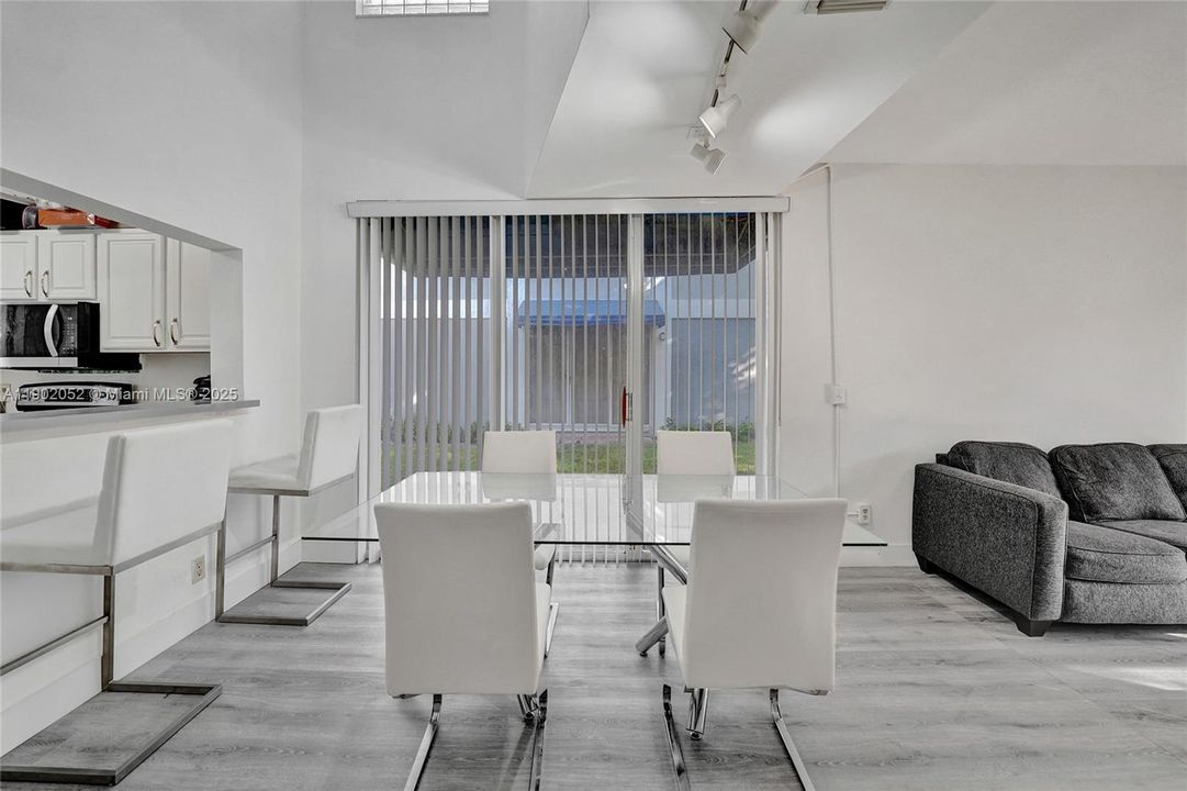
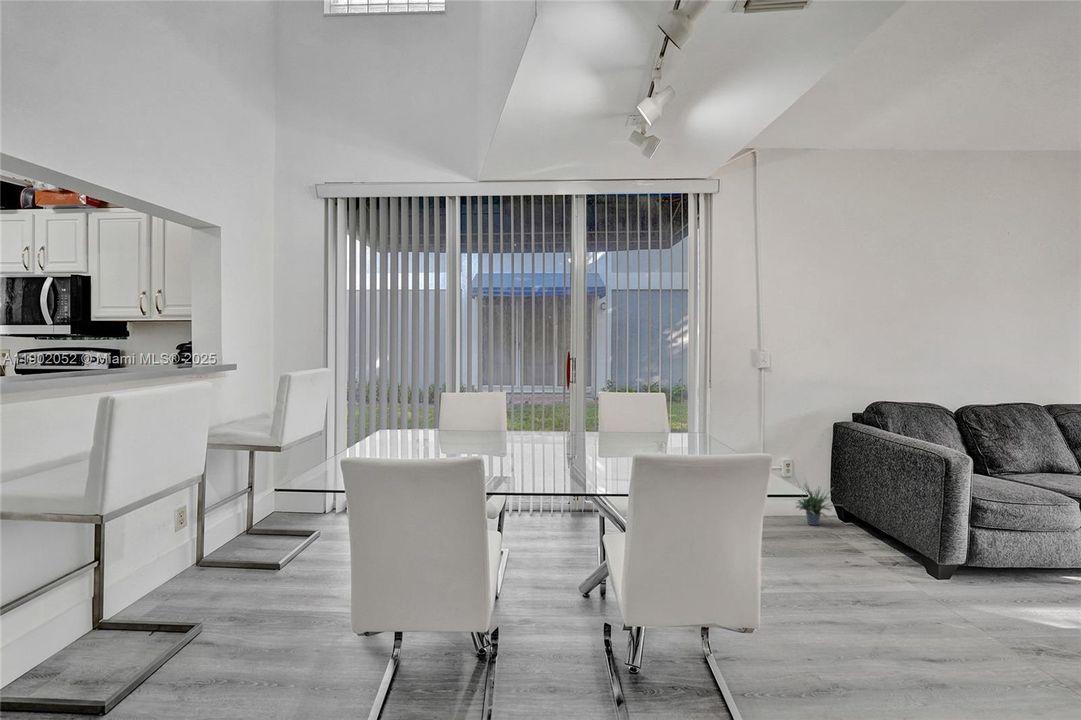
+ potted plant [794,478,845,526]
